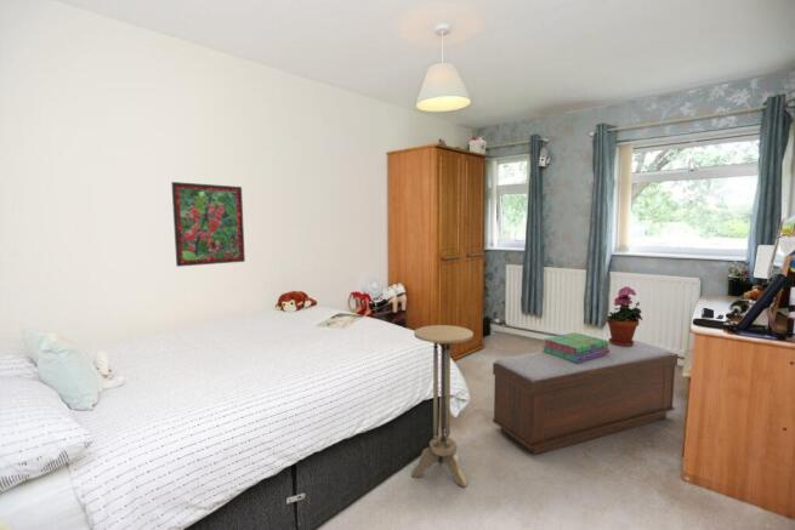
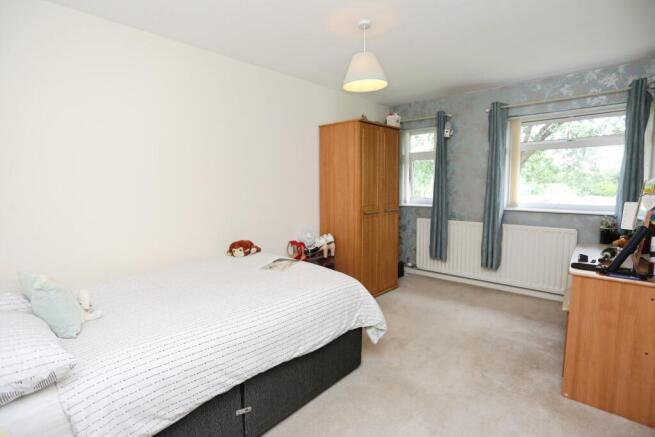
- bench [492,338,680,456]
- potted plant [606,285,643,347]
- stack of books [541,331,609,363]
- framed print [170,181,246,268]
- side table [410,324,475,489]
